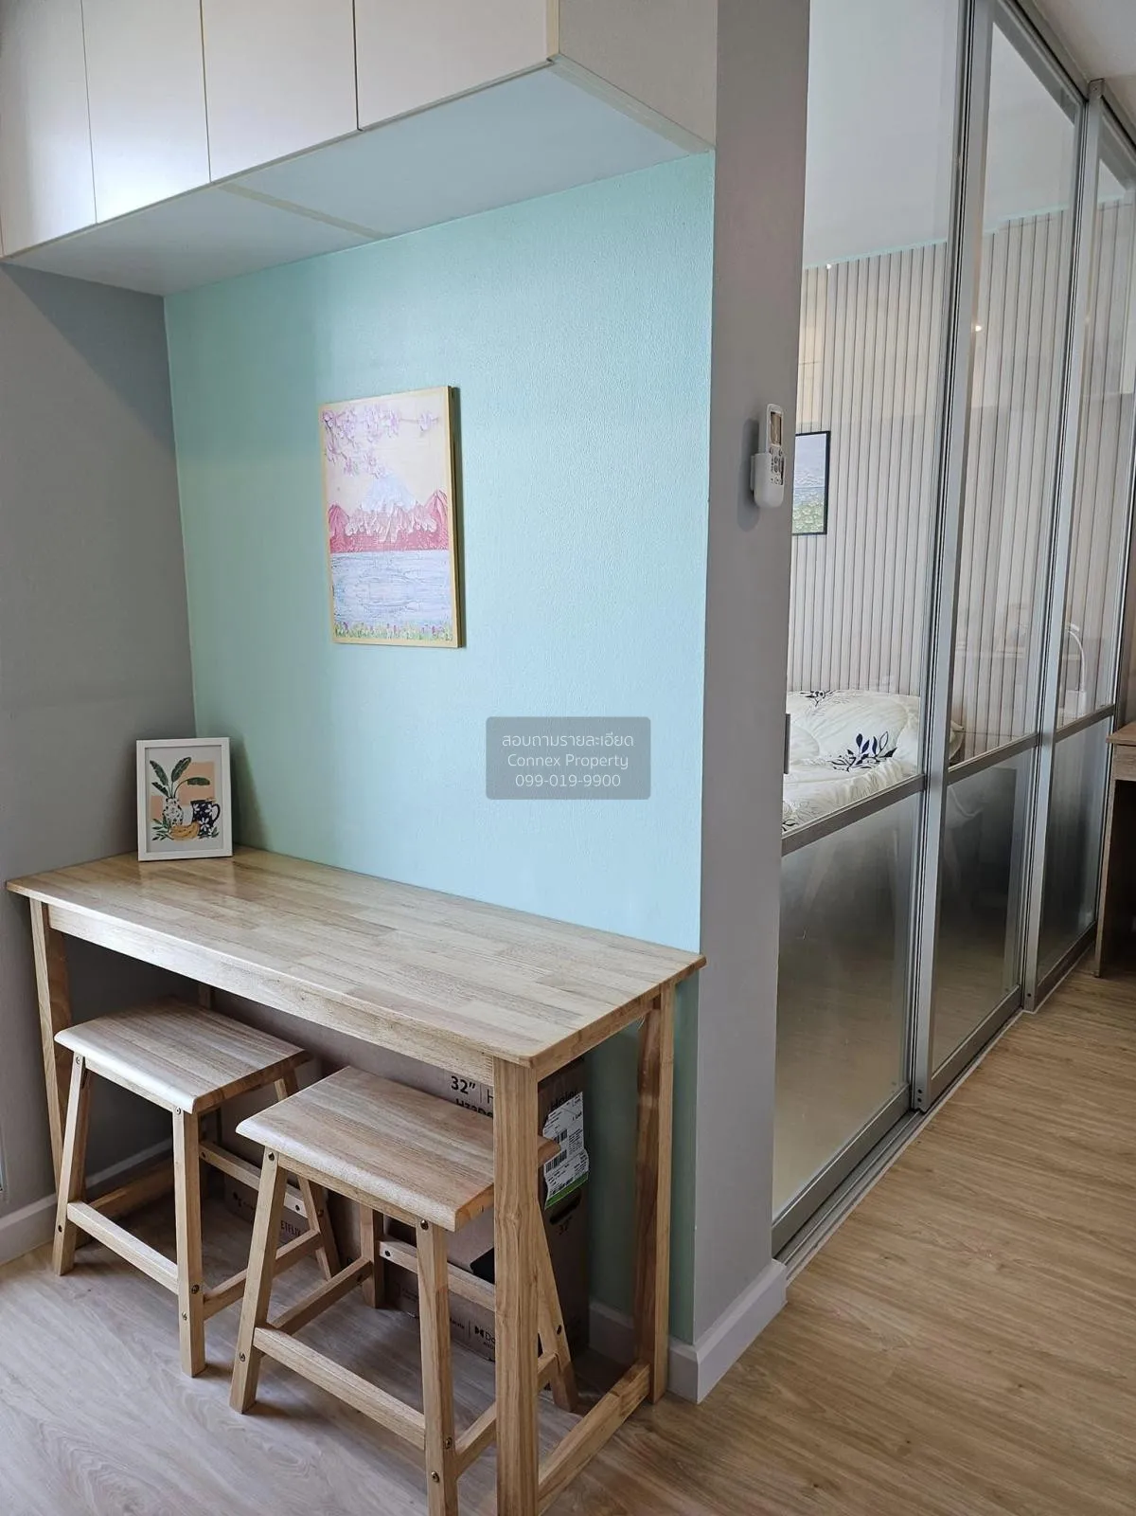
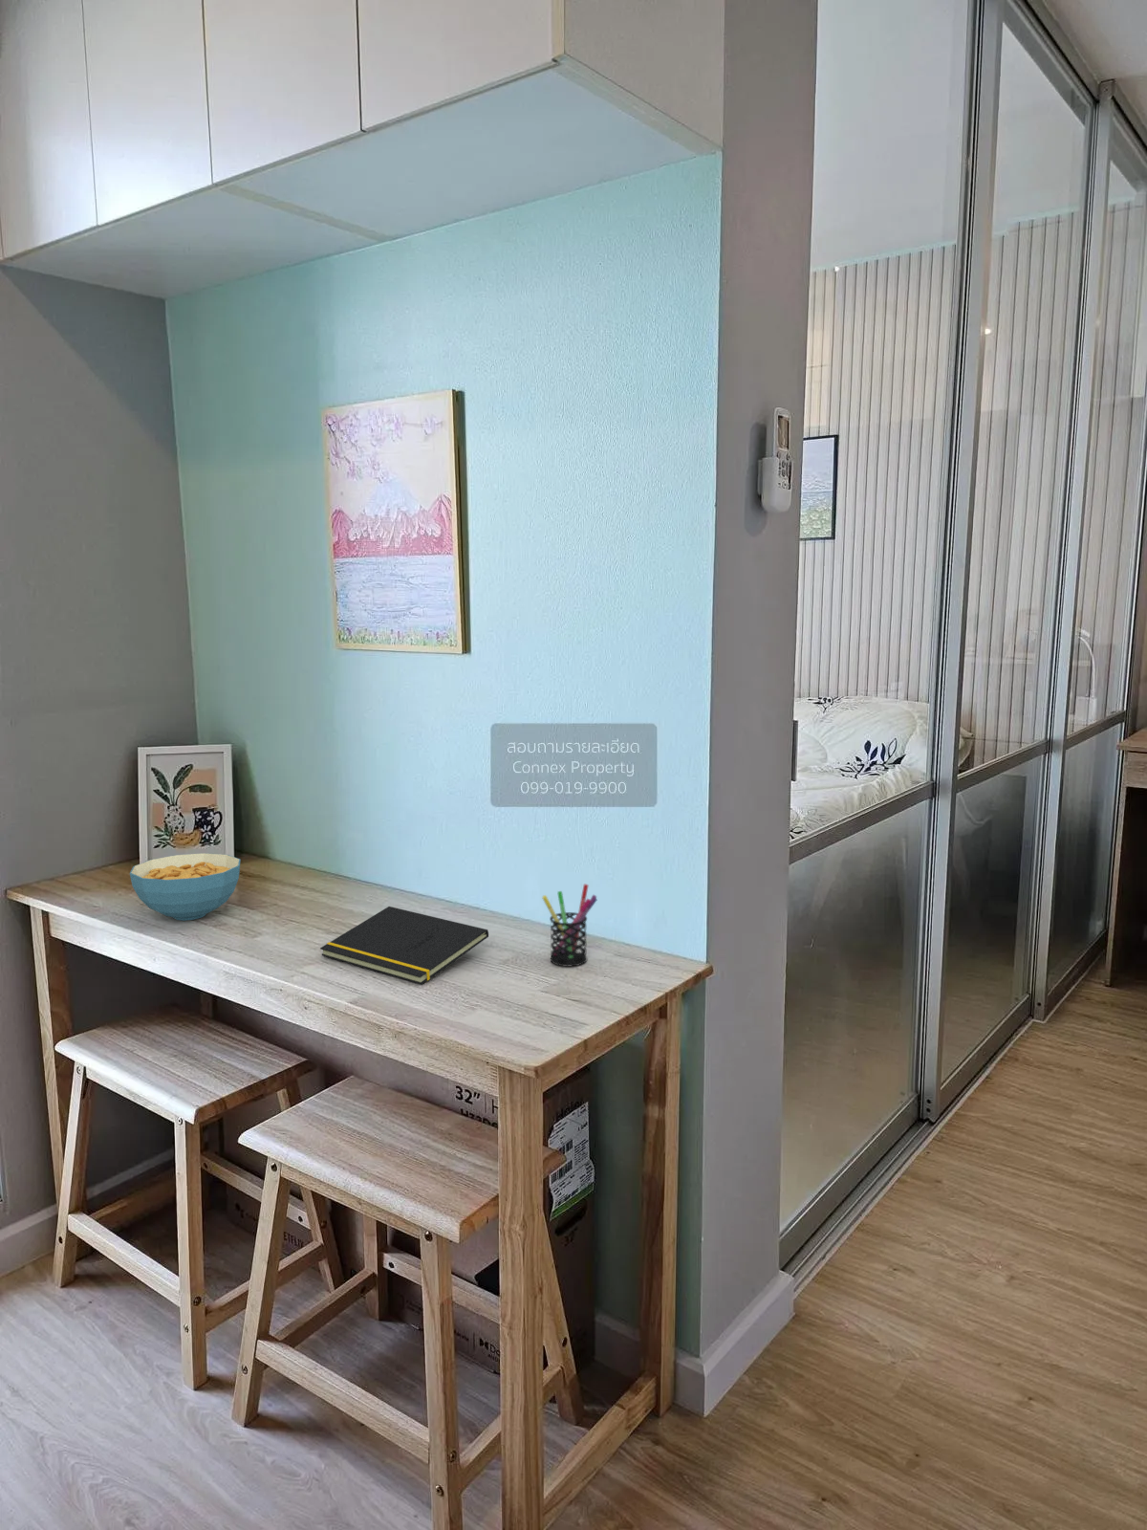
+ notepad [319,906,489,985]
+ pen holder [541,883,599,966]
+ cereal bowl [129,852,241,922]
